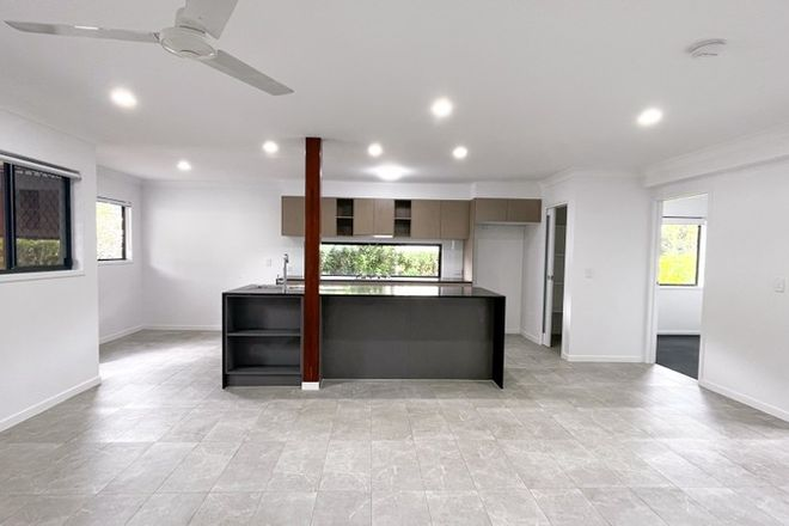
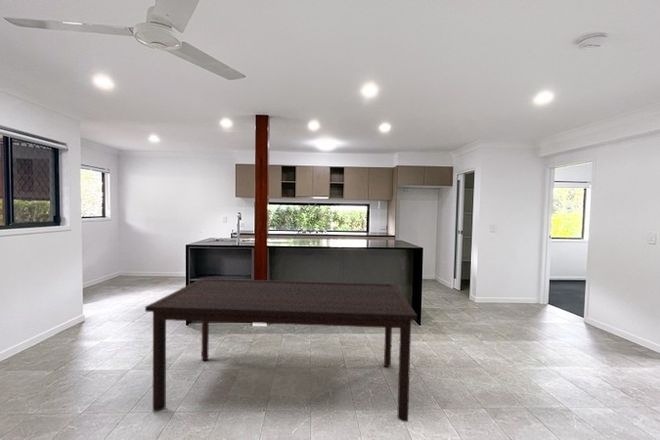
+ dining table [144,277,418,423]
